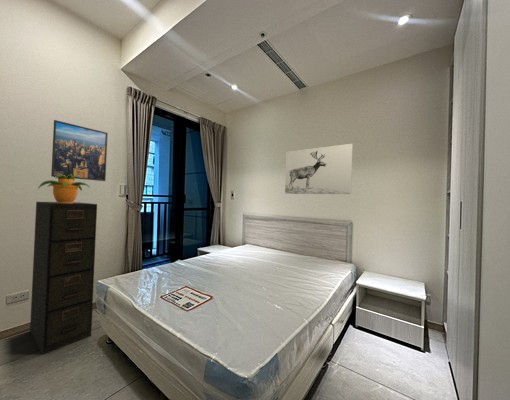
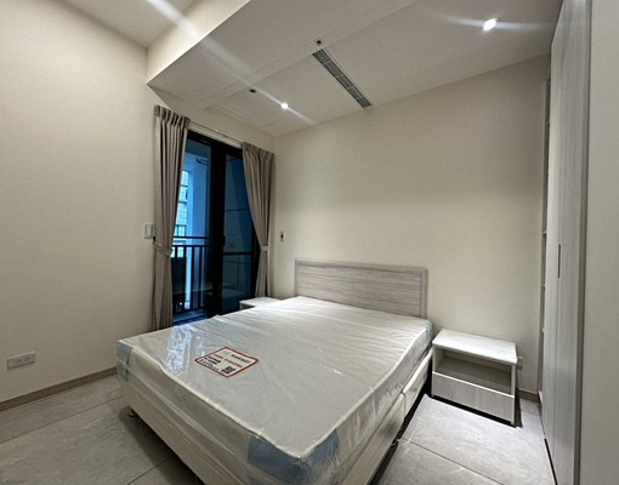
- potted plant [37,174,91,203]
- wall art [284,143,354,195]
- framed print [50,119,109,182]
- filing cabinet [29,201,98,355]
